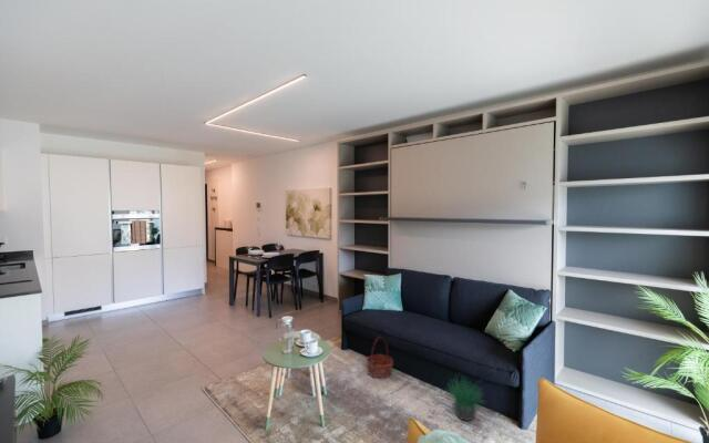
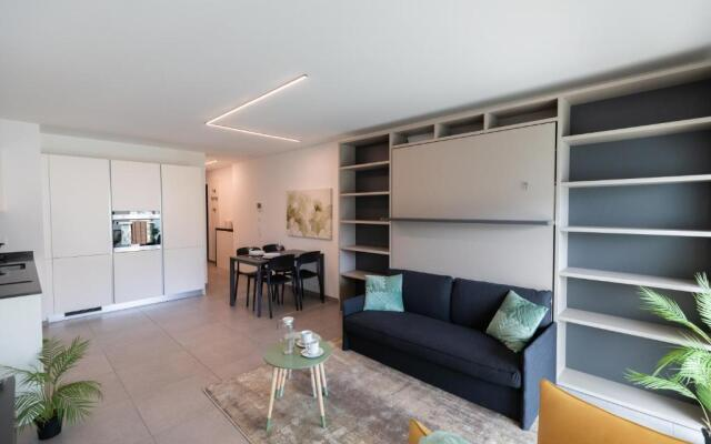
- basket [364,336,394,379]
- potted plant [440,372,486,422]
